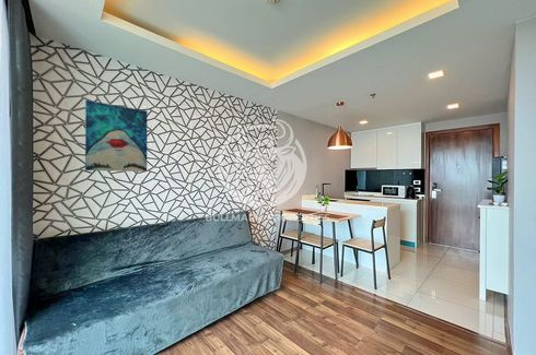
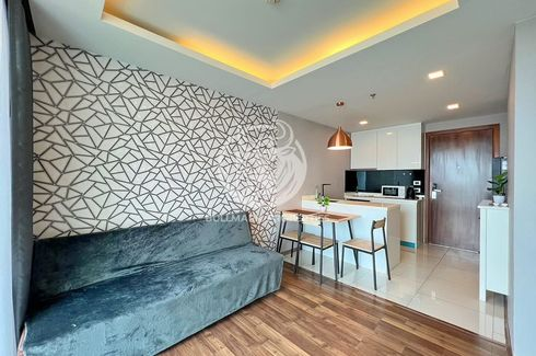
- wall art [84,99,149,173]
